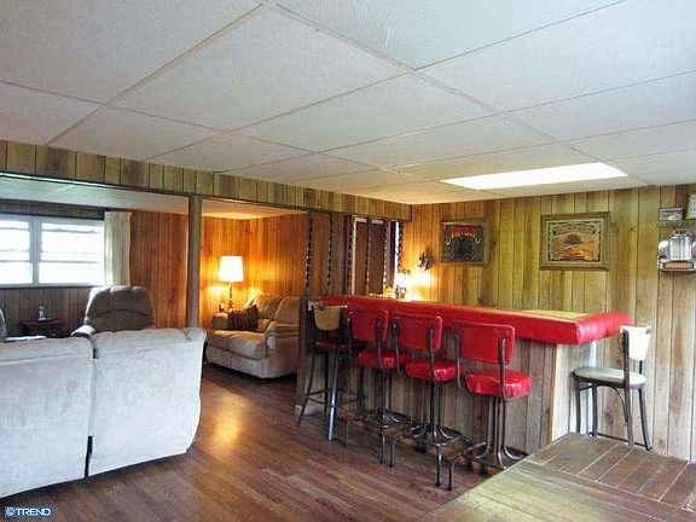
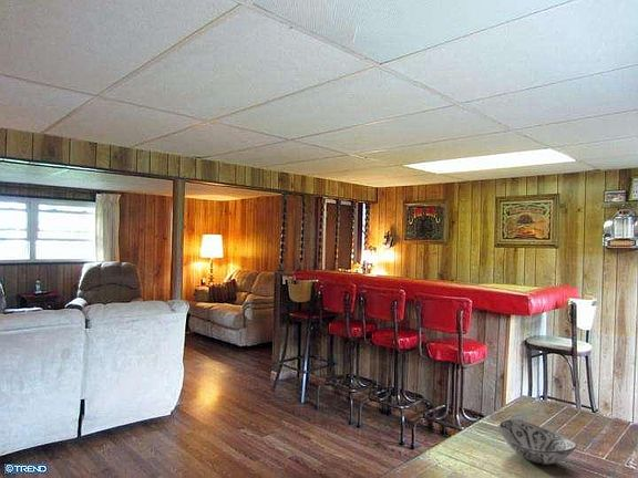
+ decorative bowl [497,418,578,465]
